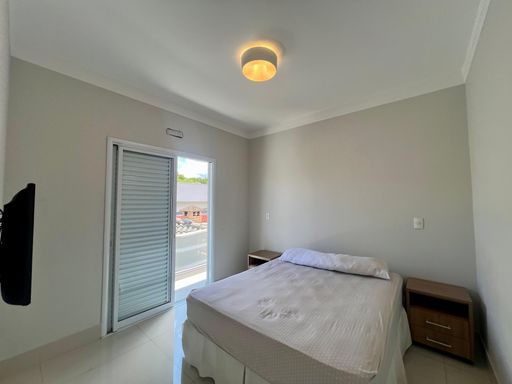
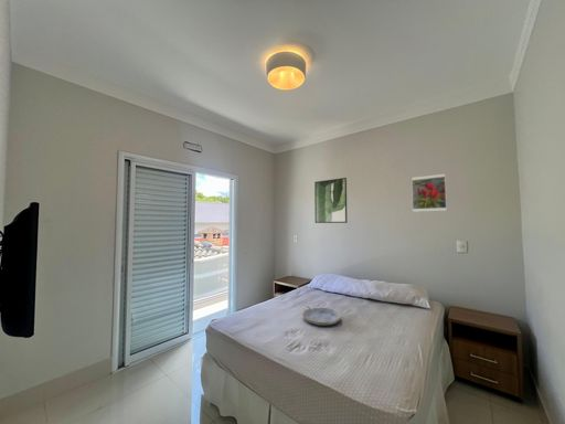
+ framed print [411,173,448,213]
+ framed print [313,177,349,224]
+ serving tray [301,305,342,327]
